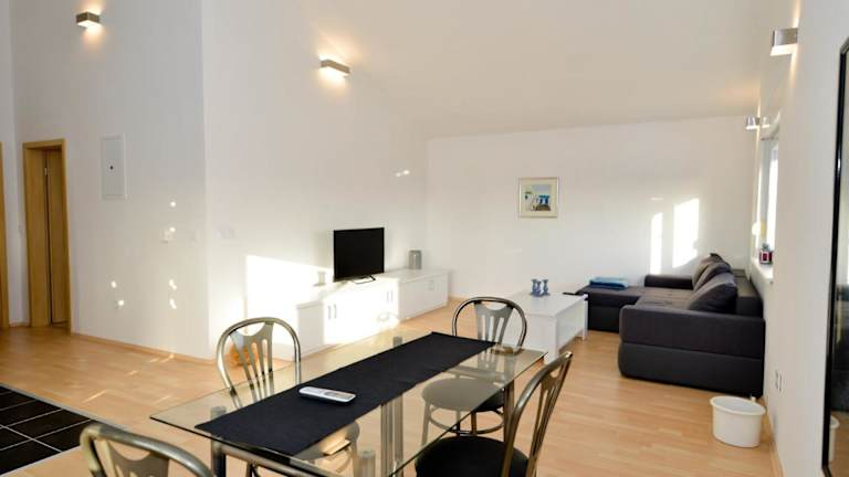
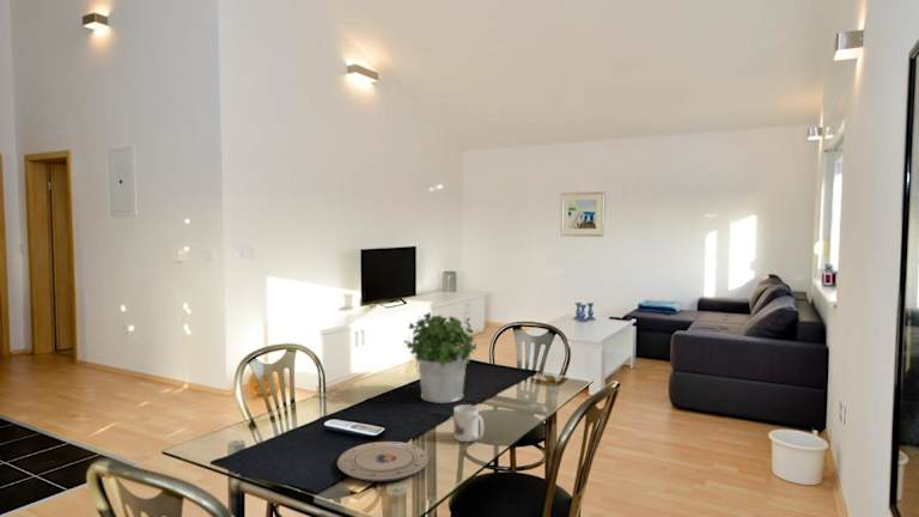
+ potted plant [403,311,479,405]
+ mug [452,403,485,443]
+ plate [336,440,430,482]
